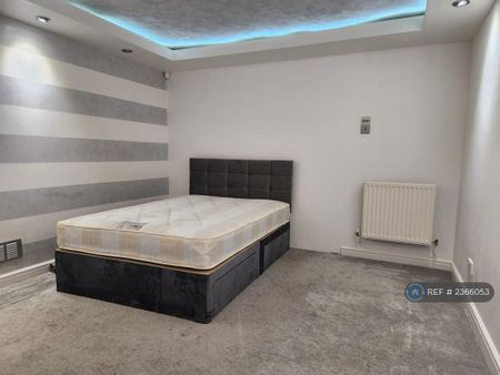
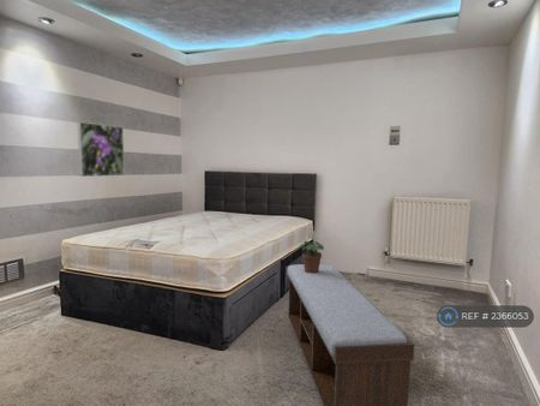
+ potted plant [298,240,325,273]
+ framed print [77,121,126,178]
+ bench [287,263,415,406]
